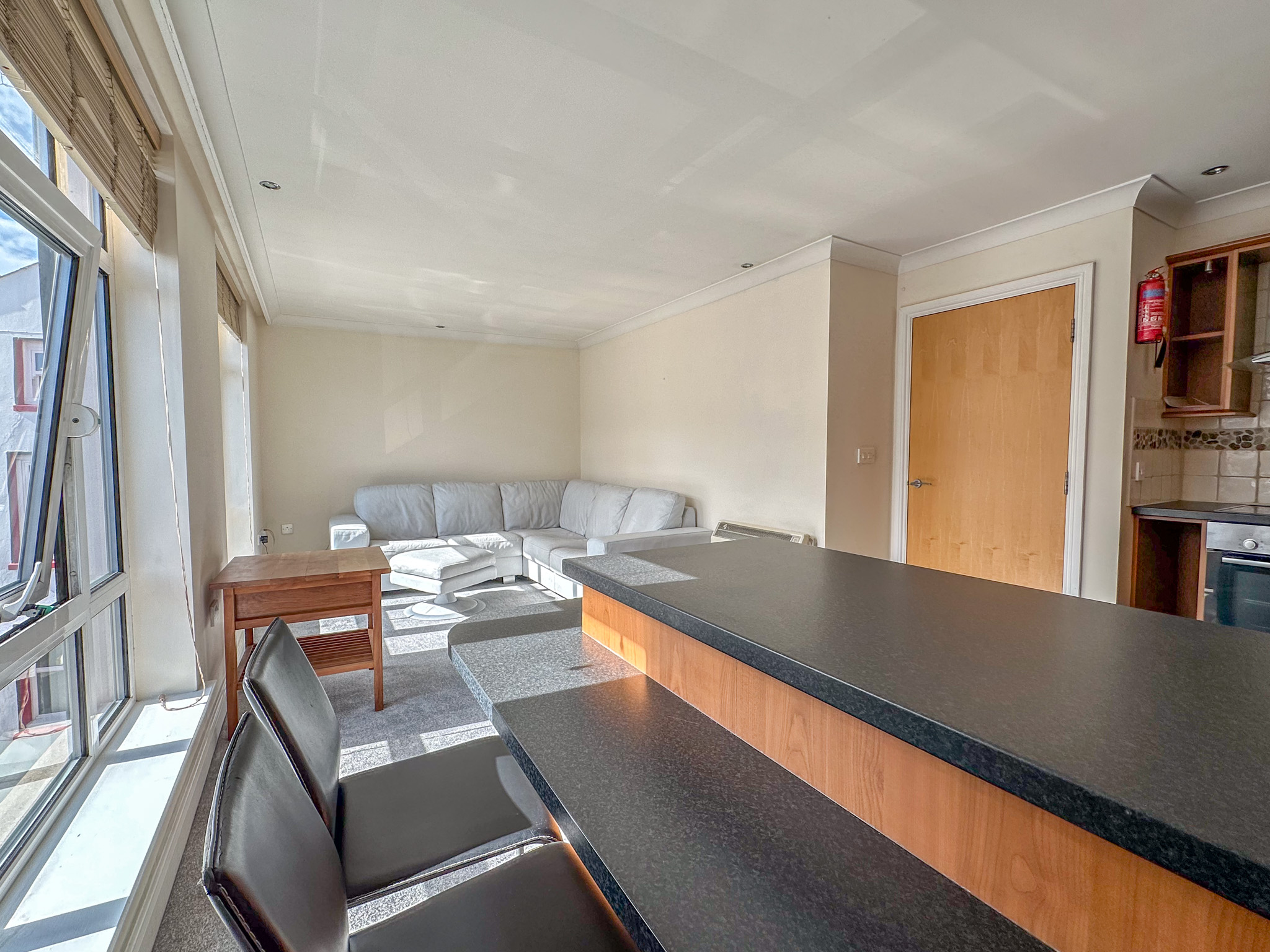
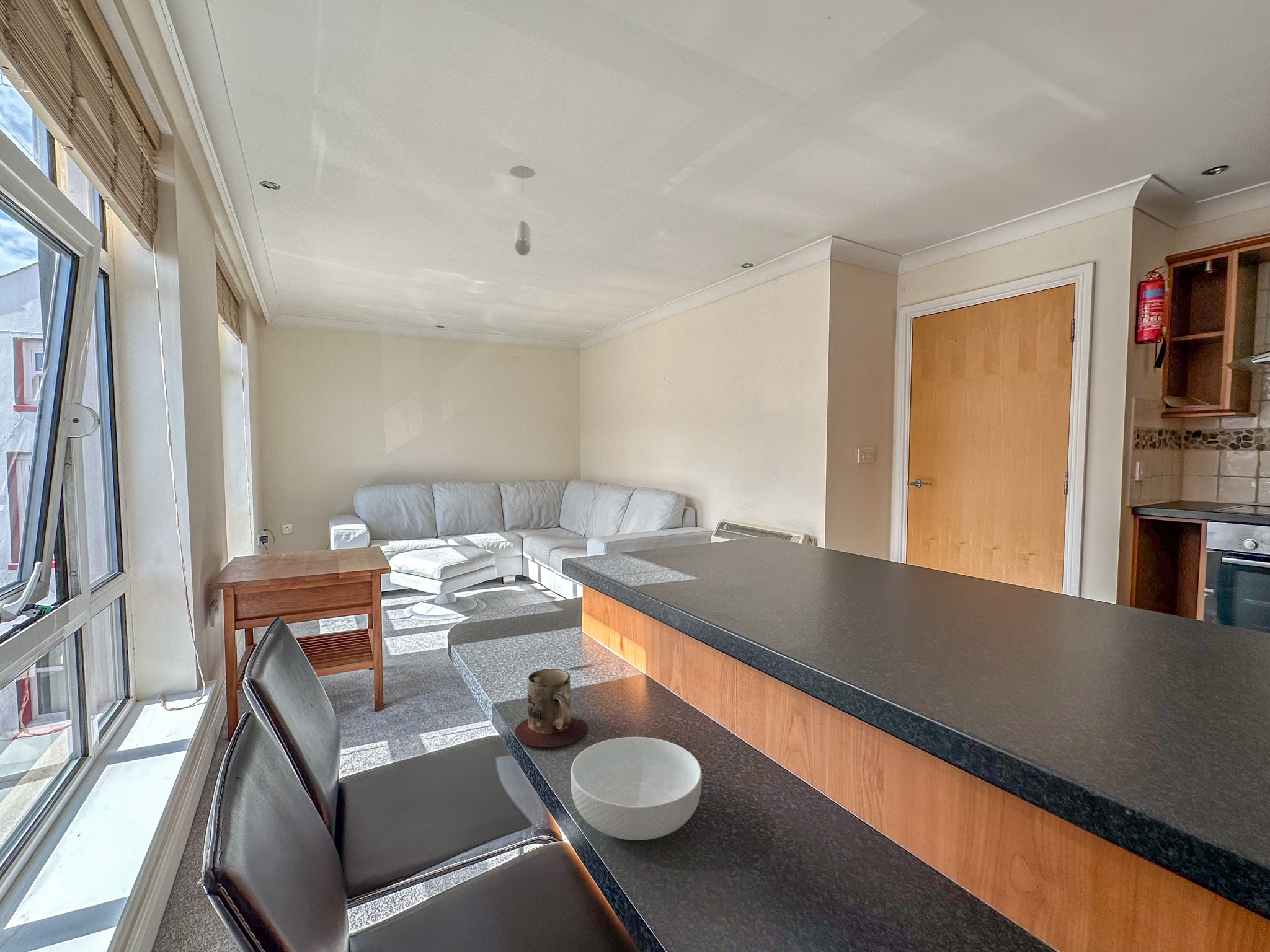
+ cereal bowl [570,736,703,841]
+ mug [514,668,588,747]
+ pendant light [509,165,536,256]
